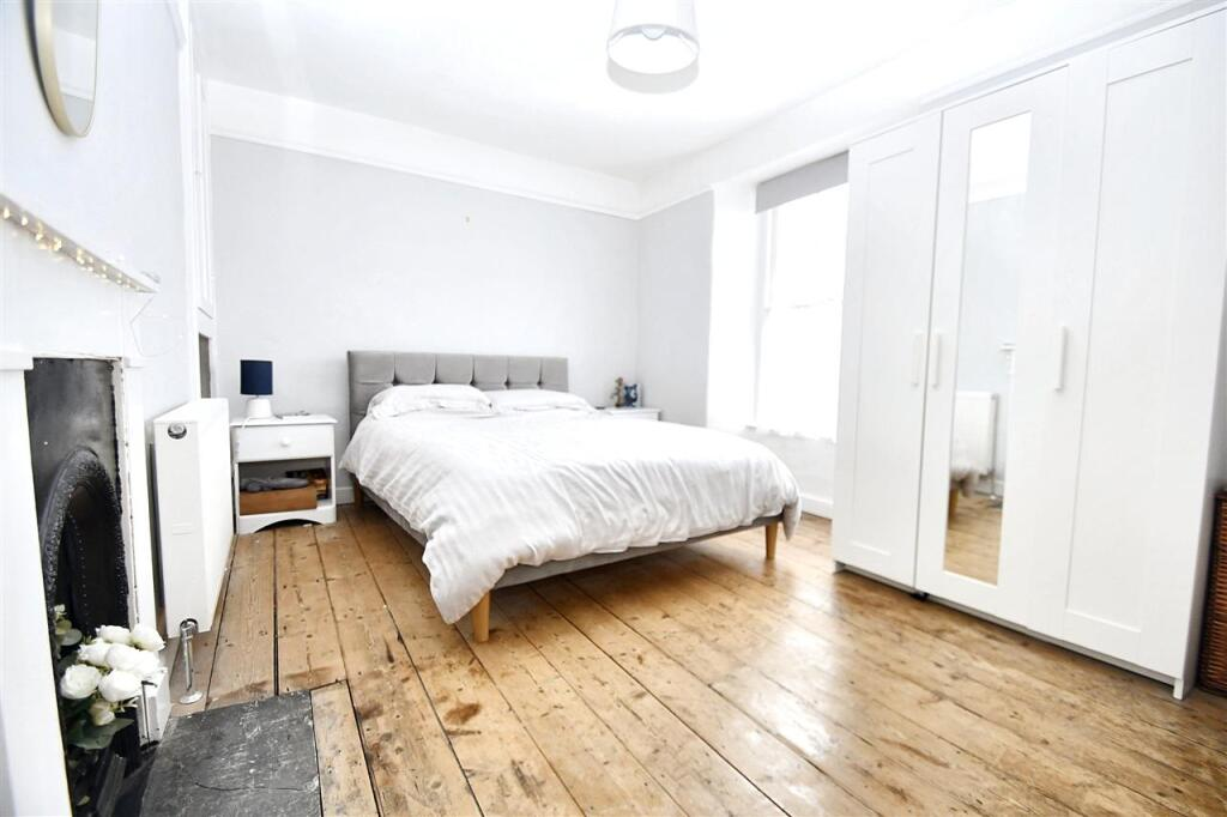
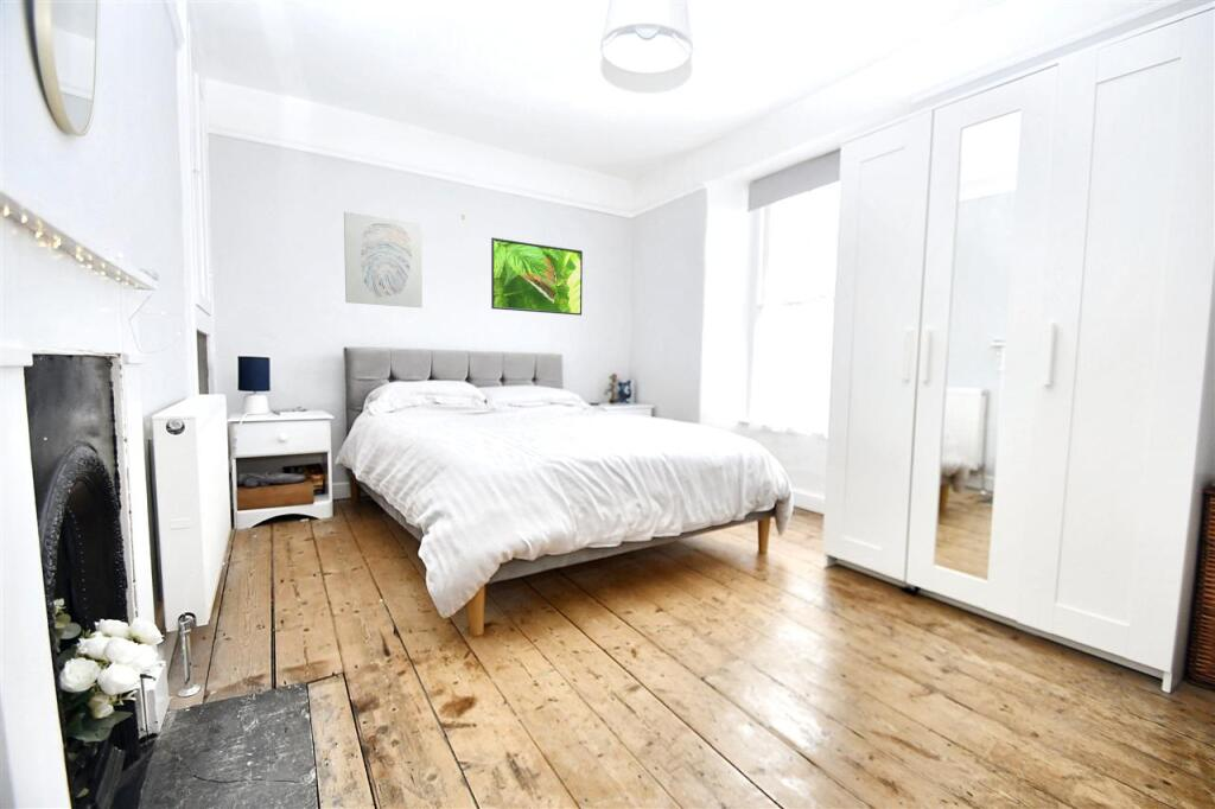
+ wall art [343,210,424,308]
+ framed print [490,236,584,317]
